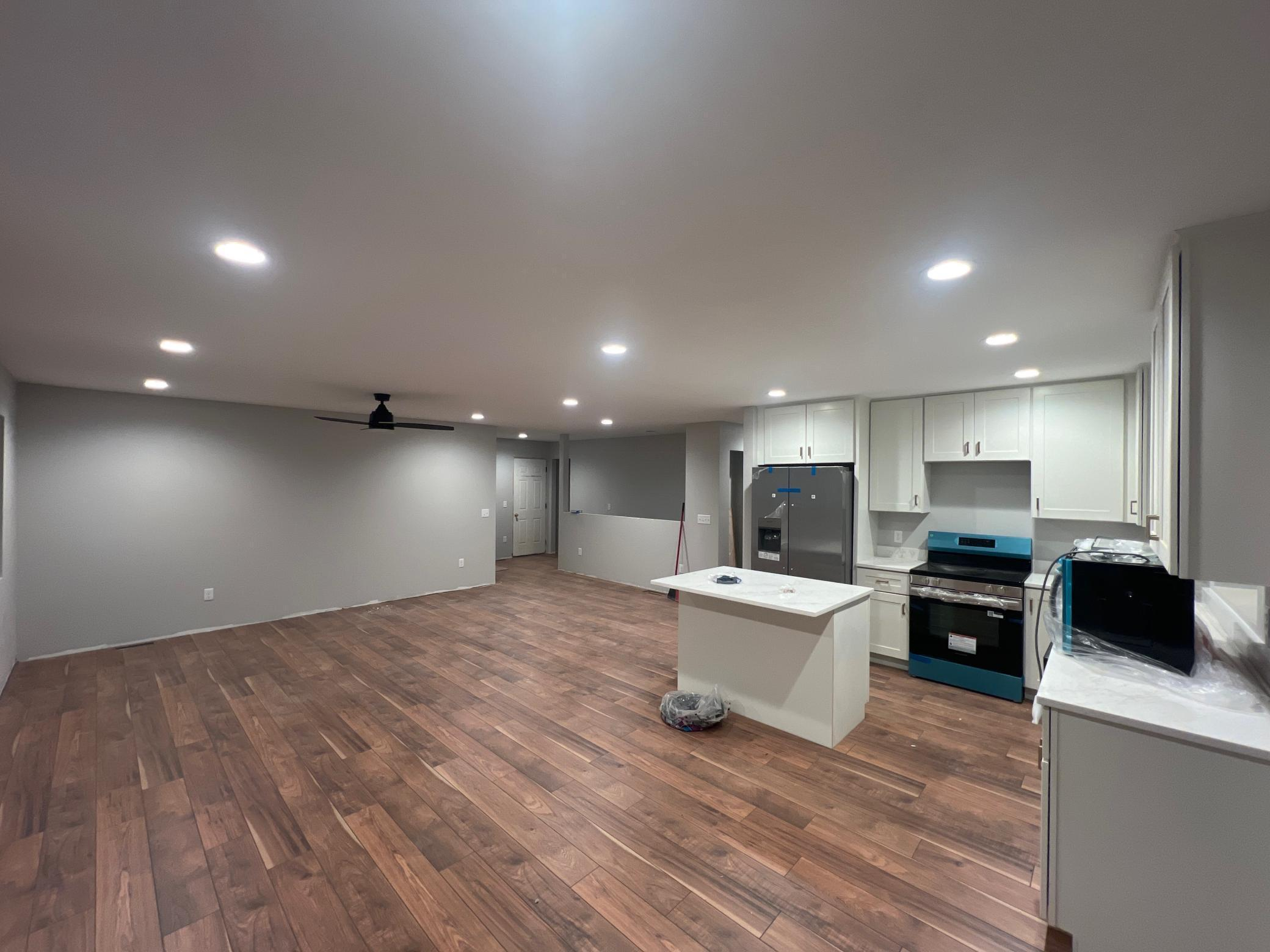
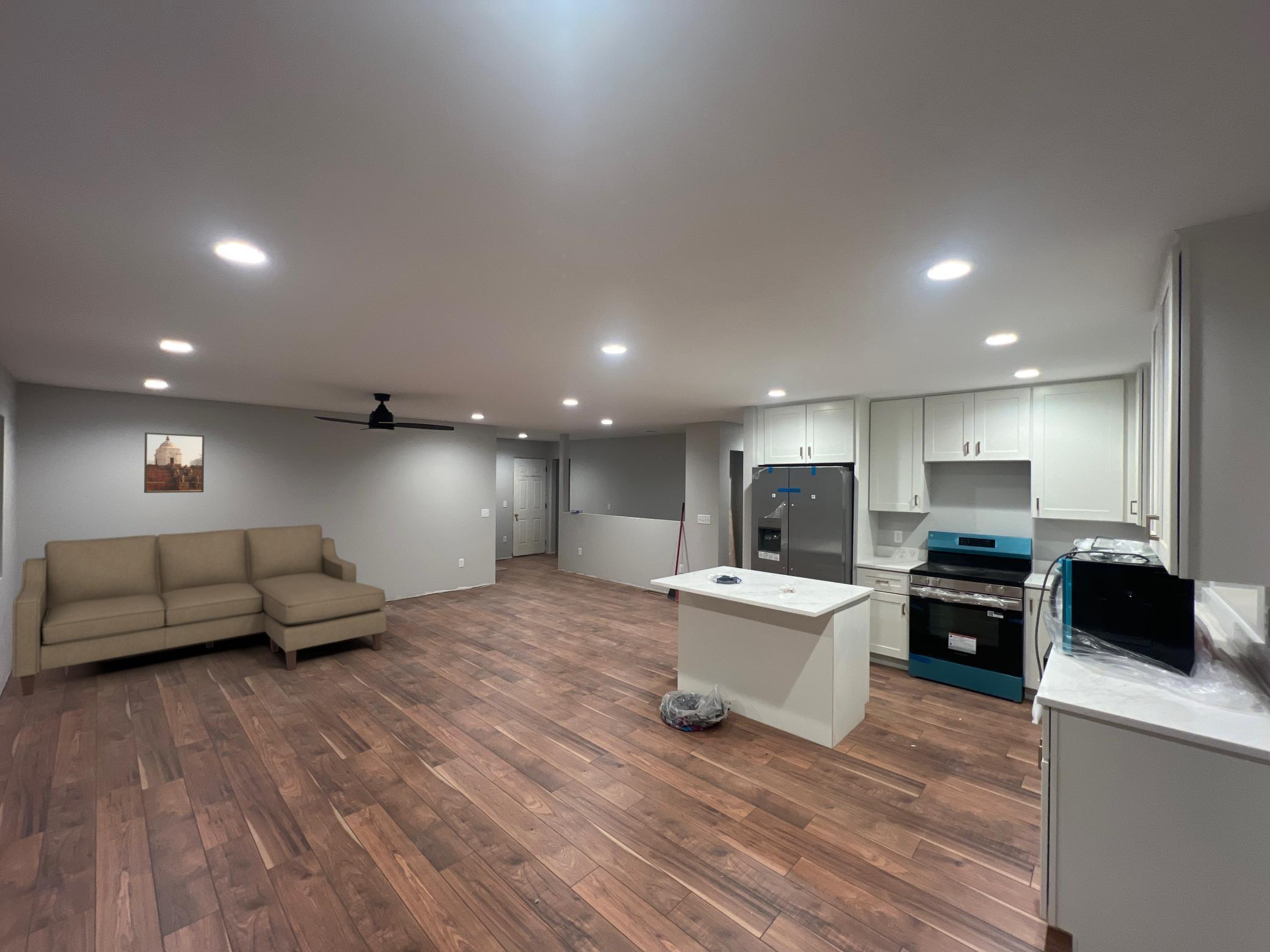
+ sofa [12,524,387,697]
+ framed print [143,432,205,494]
